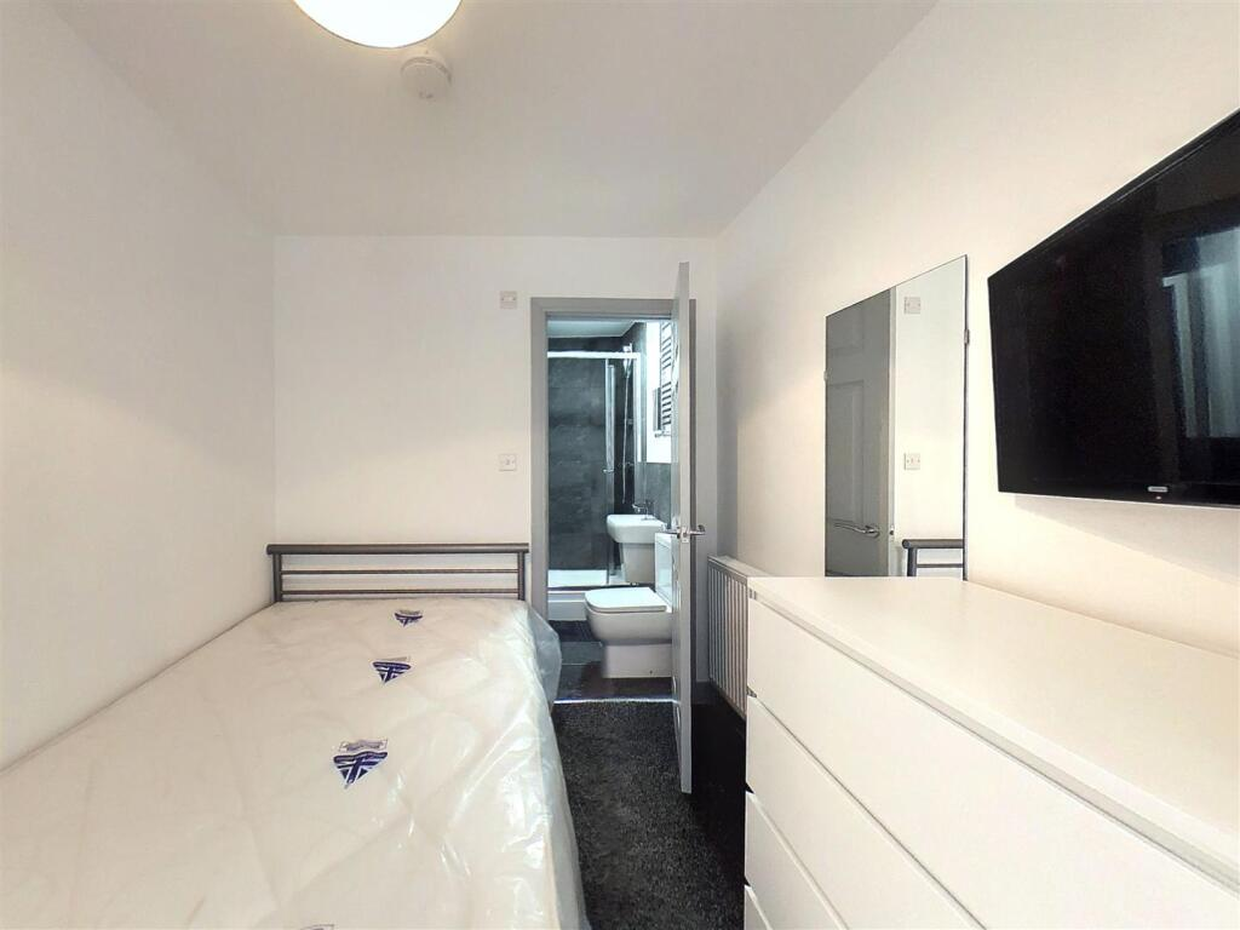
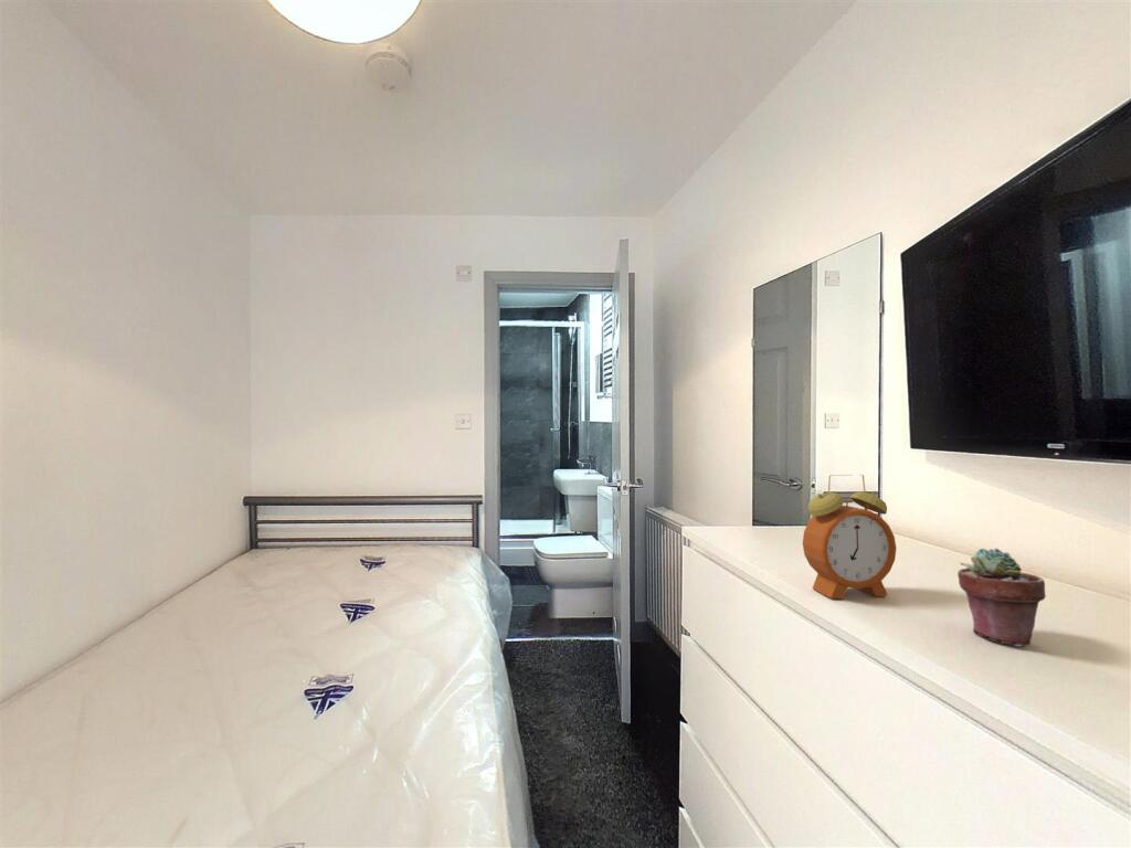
+ alarm clock [802,474,898,600]
+ potted succulent [956,547,1047,648]
